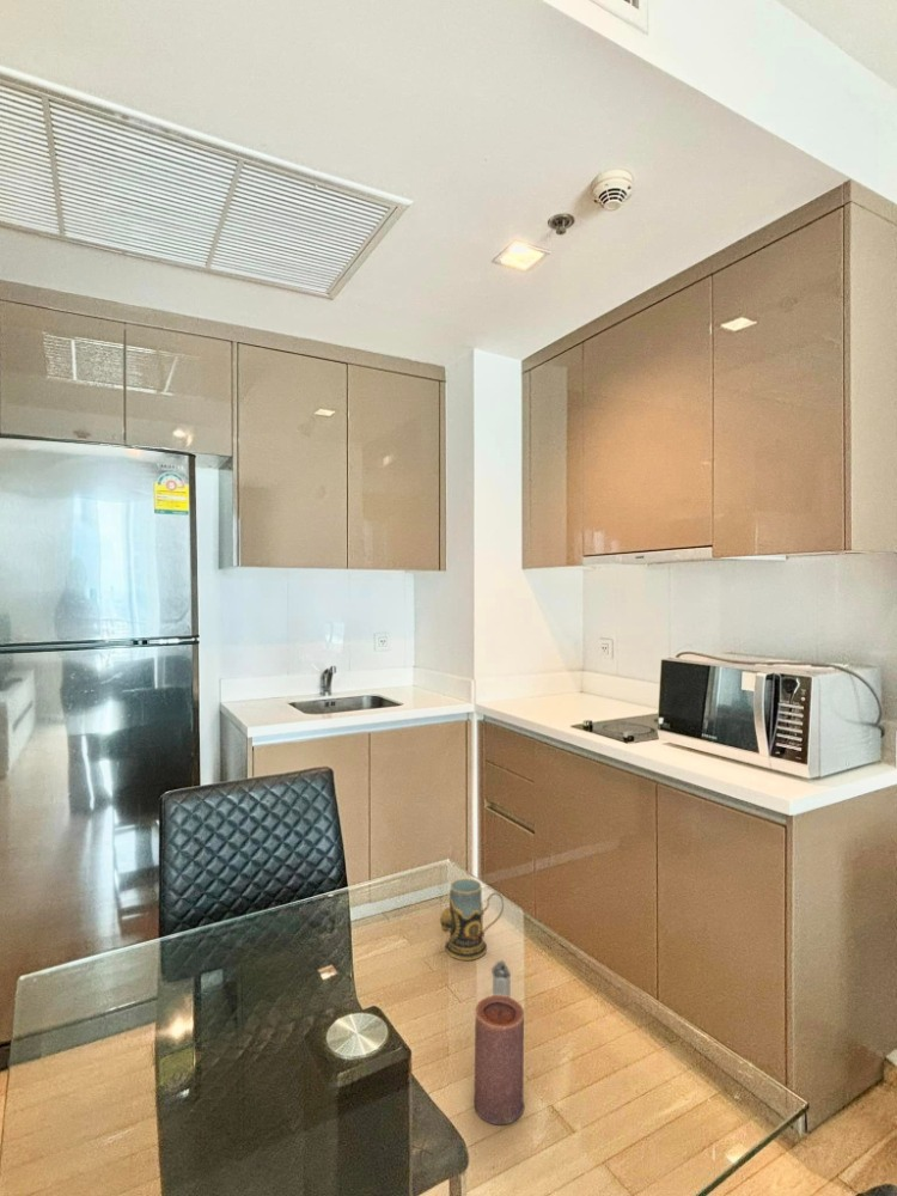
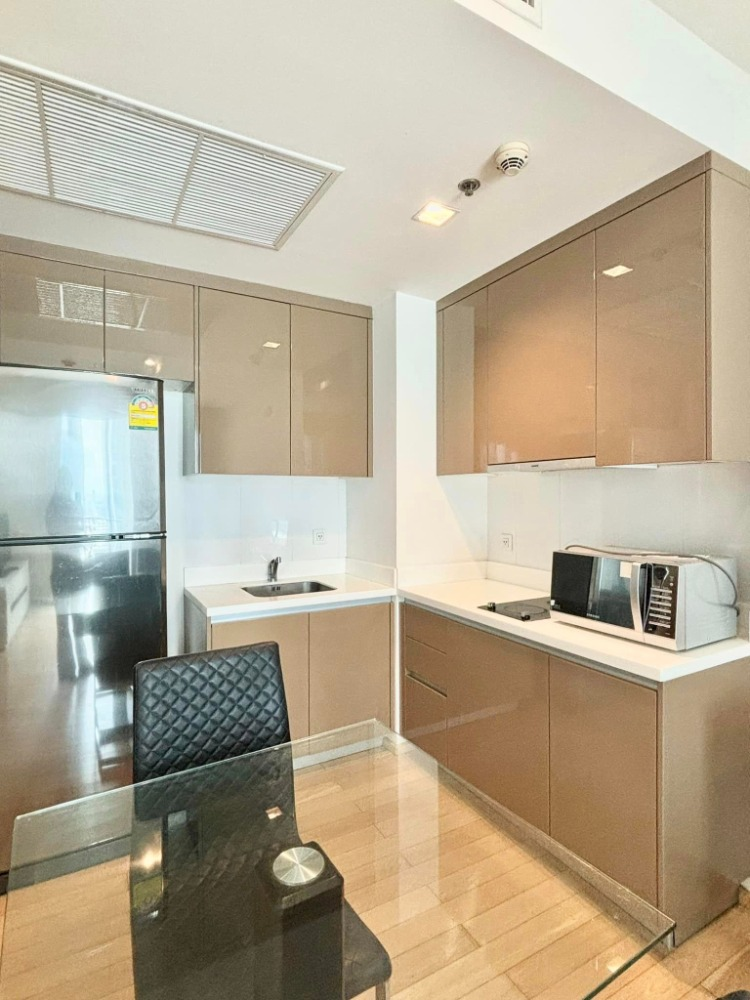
- mug [439,877,505,962]
- candle [474,995,525,1125]
- shaker [490,959,512,999]
